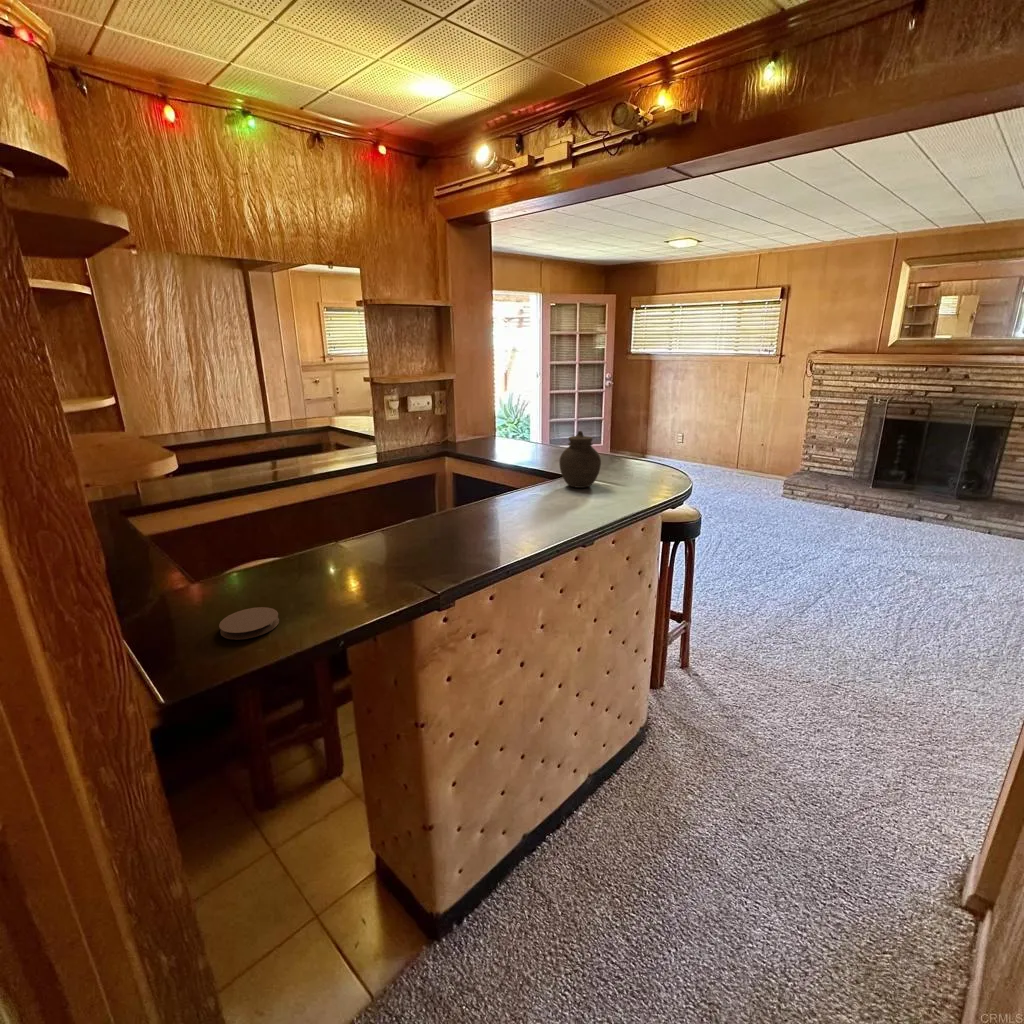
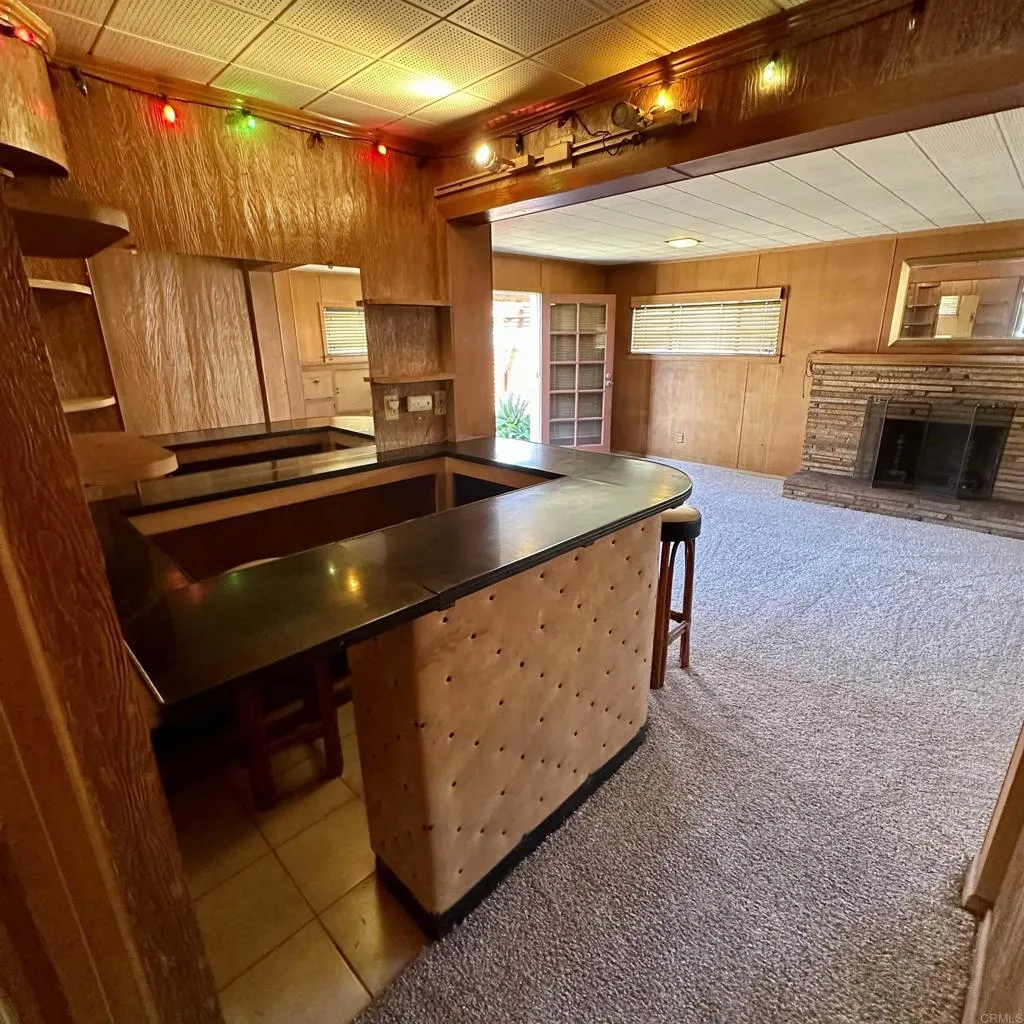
- jar [558,430,602,489]
- coaster [218,606,280,641]
